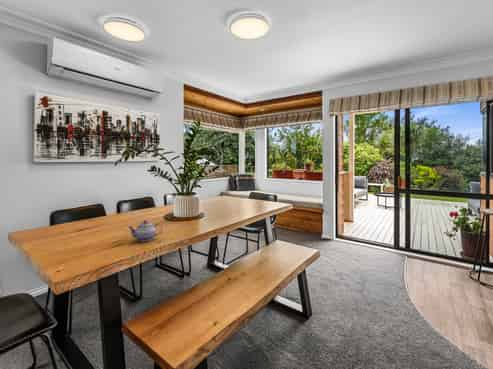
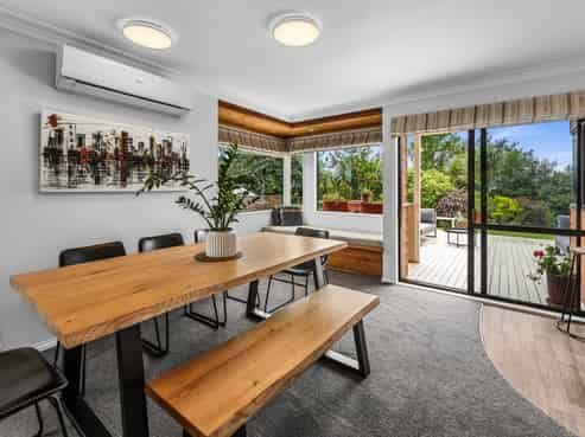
- teapot [128,220,163,242]
